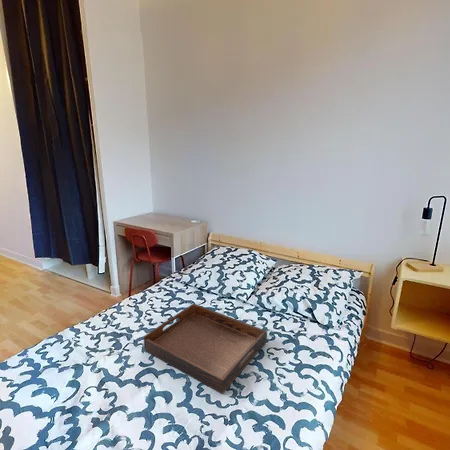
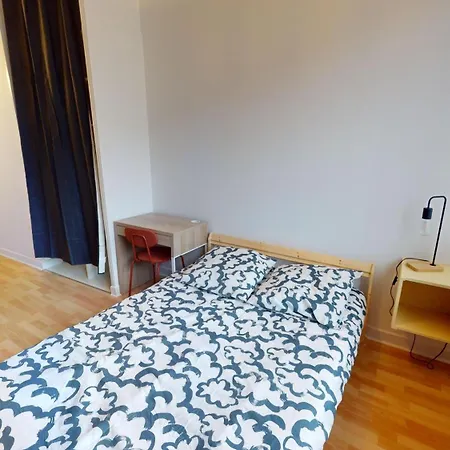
- serving tray [143,303,268,395]
